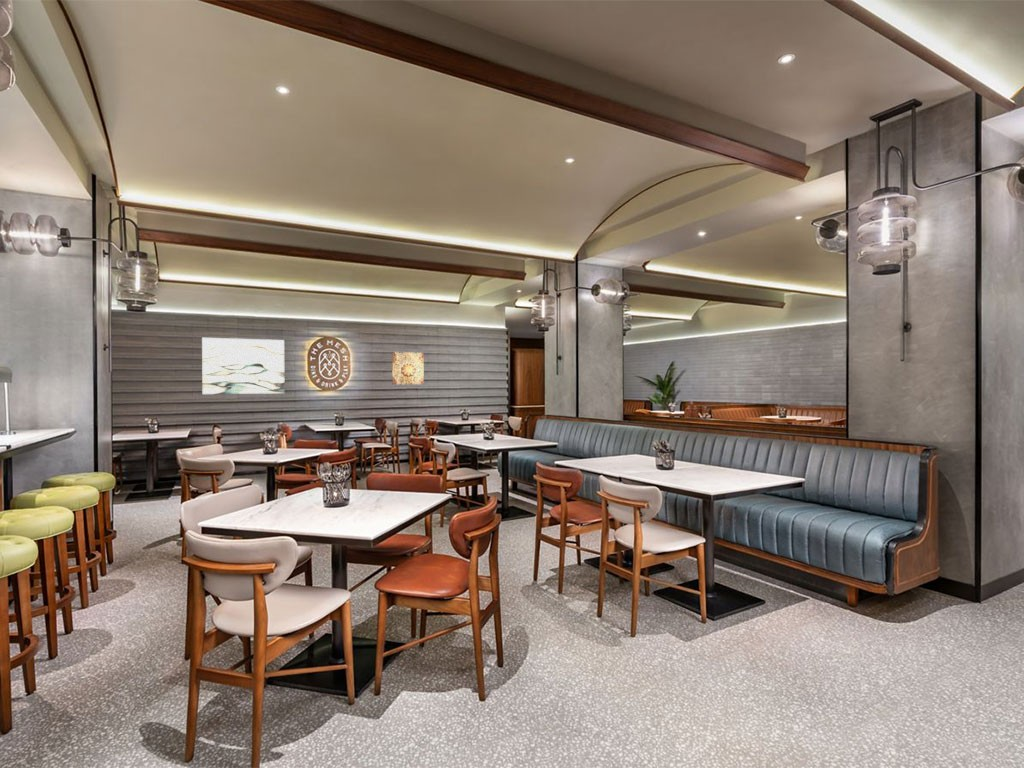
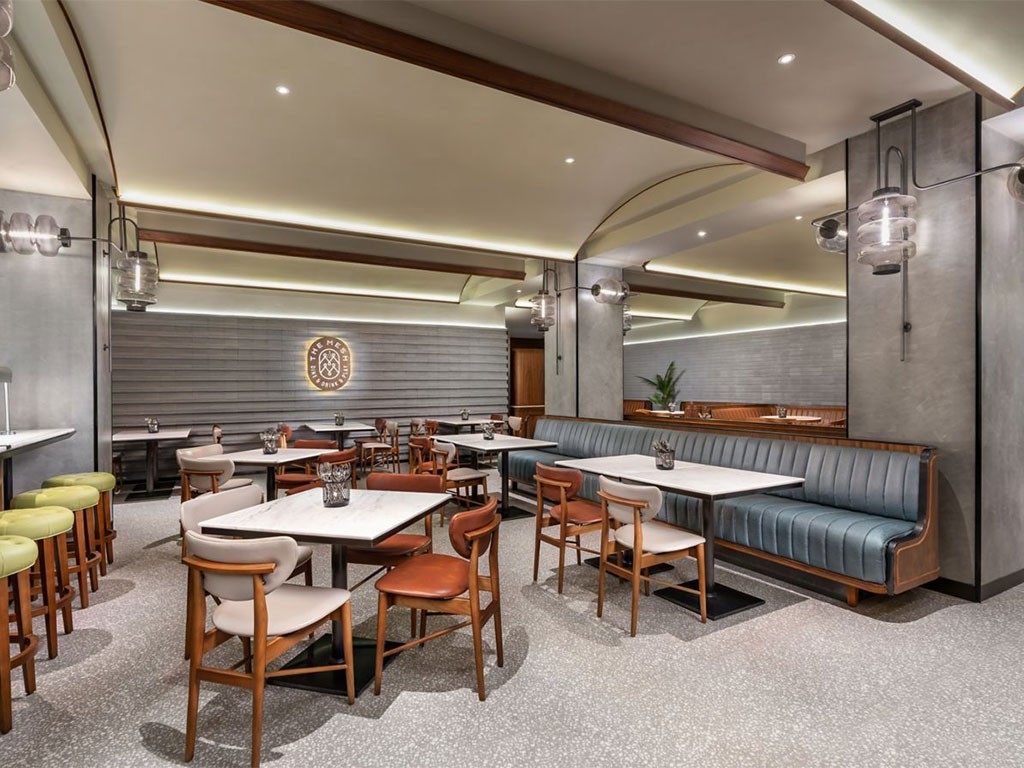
- wall art [201,337,285,395]
- wall art [391,351,425,385]
